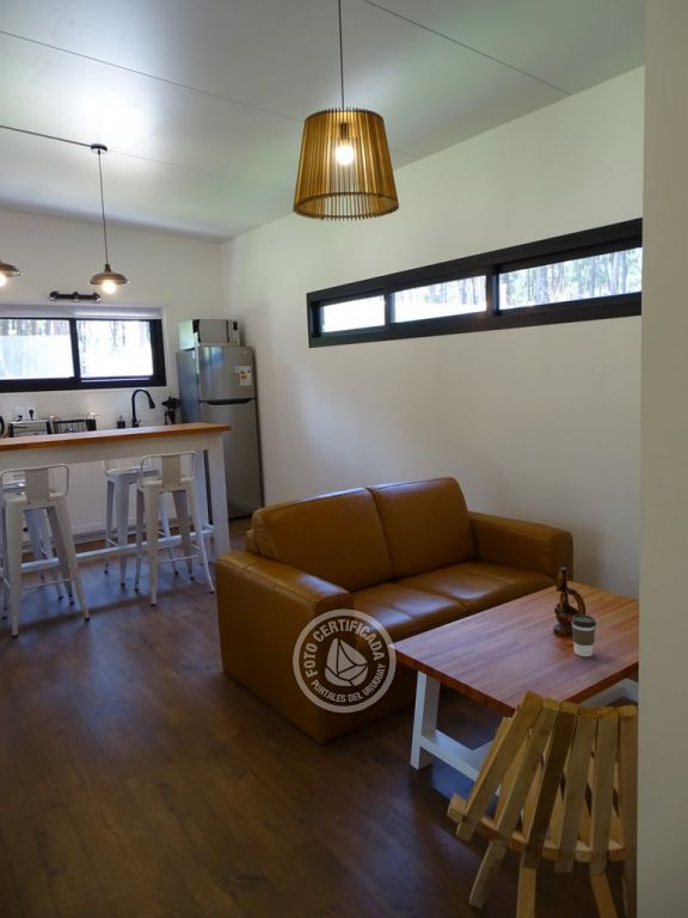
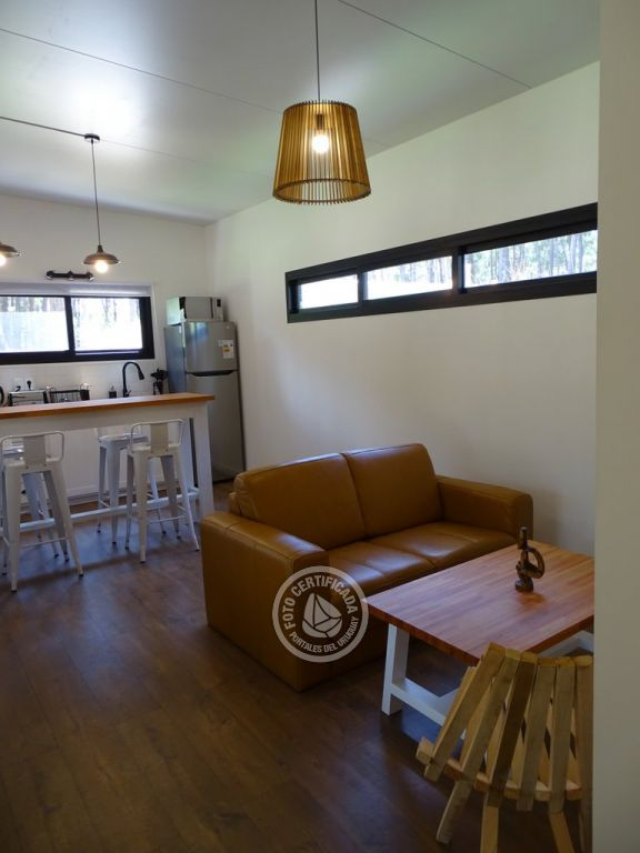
- coffee cup [571,613,597,657]
